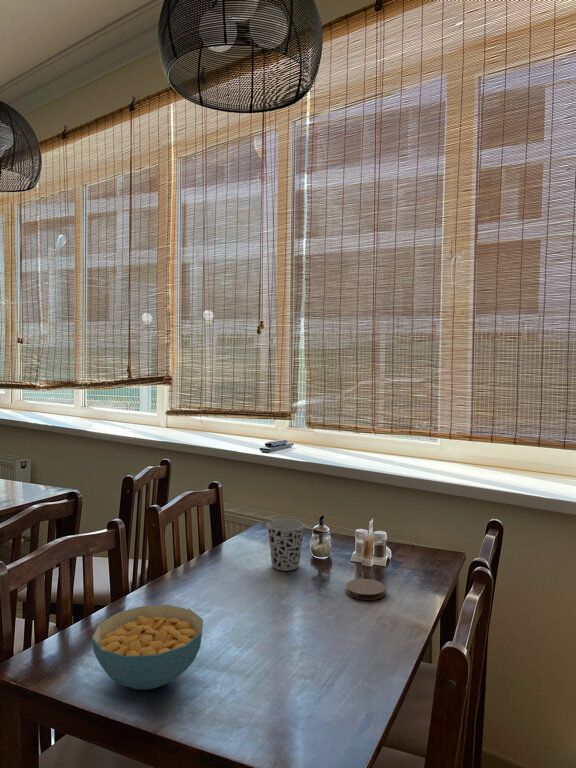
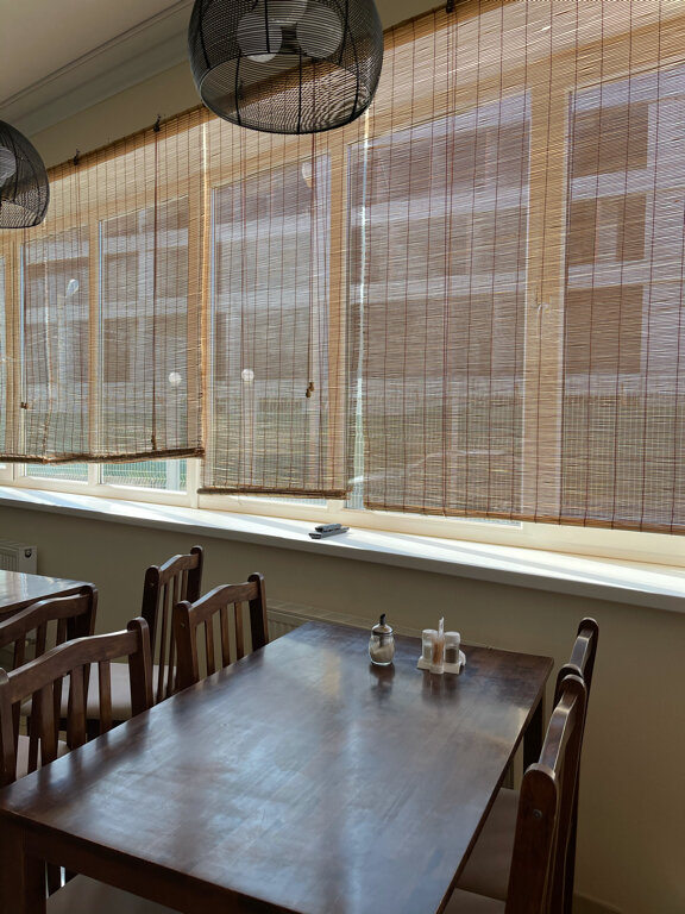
- cereal bowl [91,604,204,690]
- cup [266,518,306,571]
- coaster [345,578,386,601]
